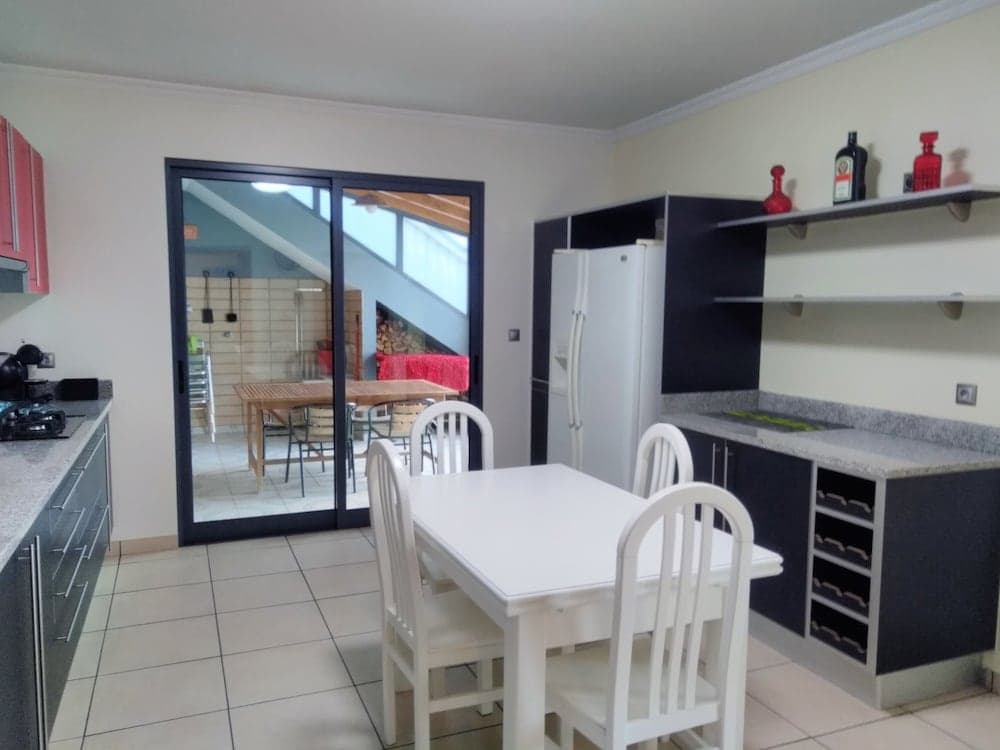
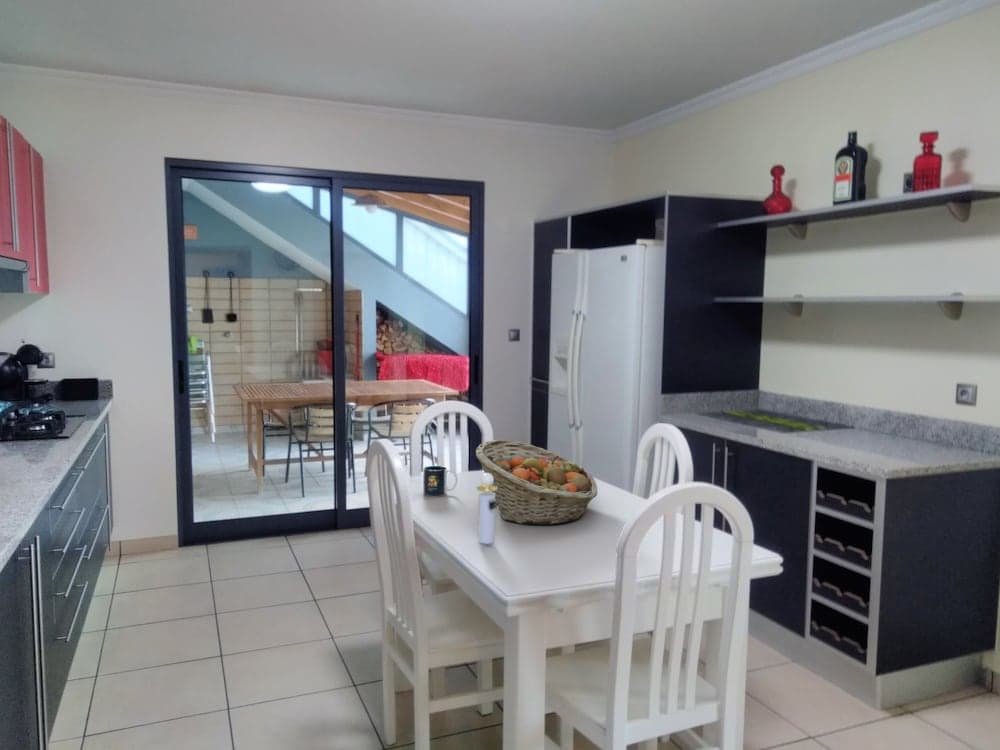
+ fruit basket [475,439,598,526]
+ perfume bottle [476,473,498,545]
+ mug [423,465,458,497]
